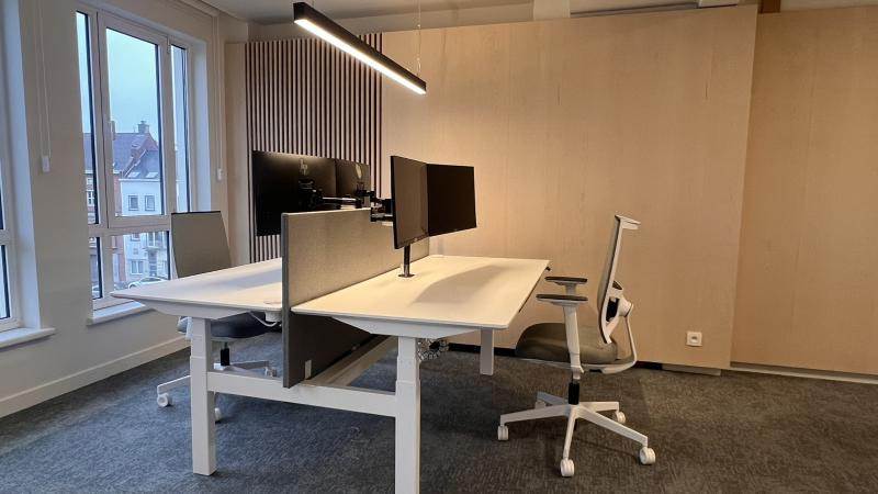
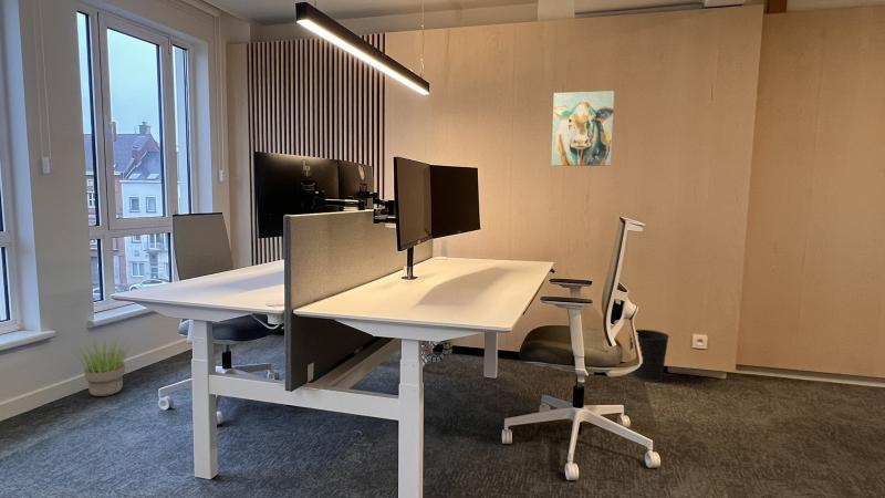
+ wastebasket [627,329,670,383]
+ potted plant [70,338,133,397]
+ wall art [551,90,615,167]
